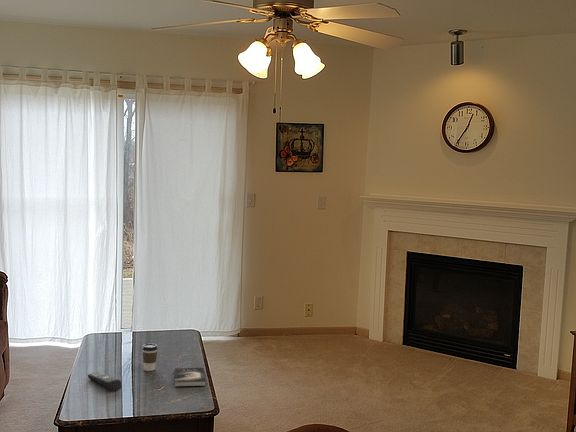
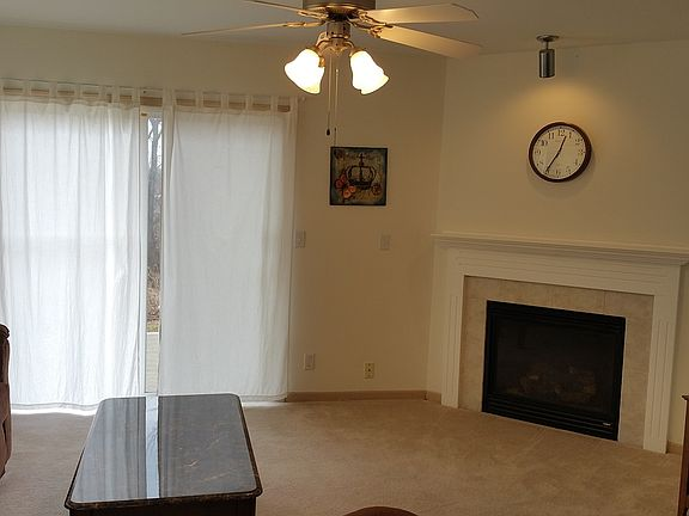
- remote control [87,371,122,392]
- book [174,367,206,387]
- coffee cup [141,342,159,372]
